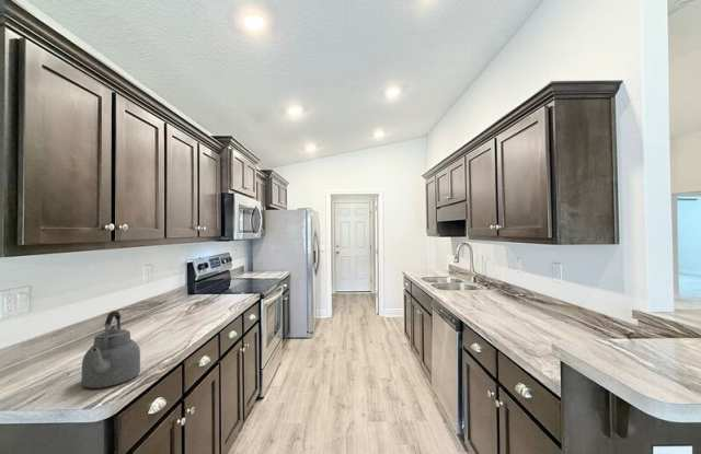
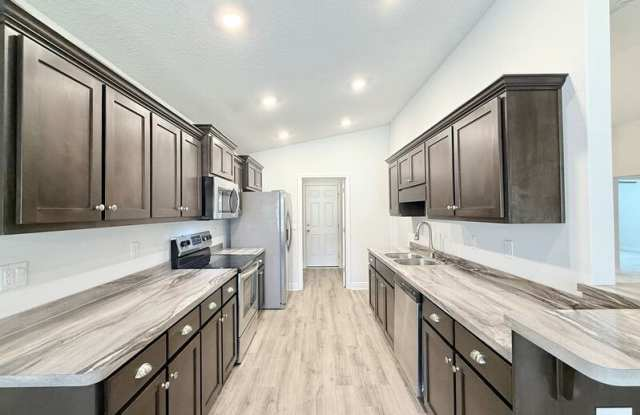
- kettle [80,310,141,389]
